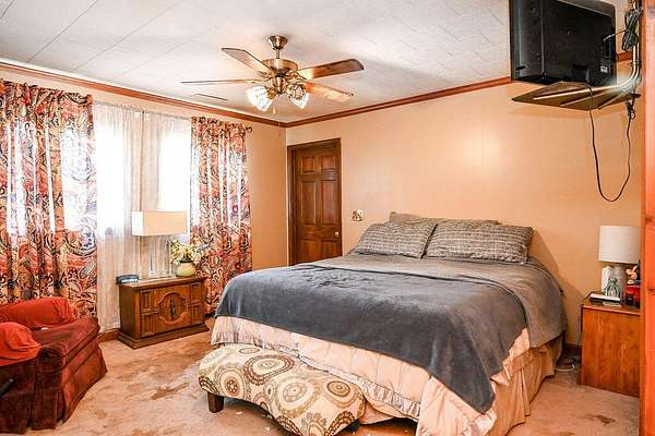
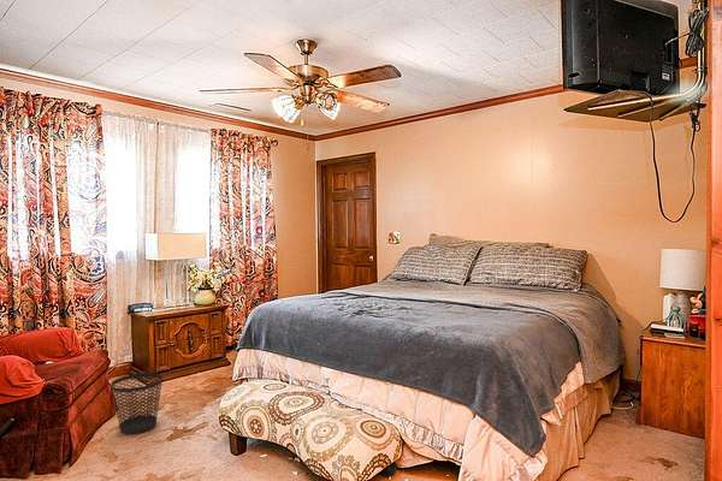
+ wastebasket [110,372,164,435]
